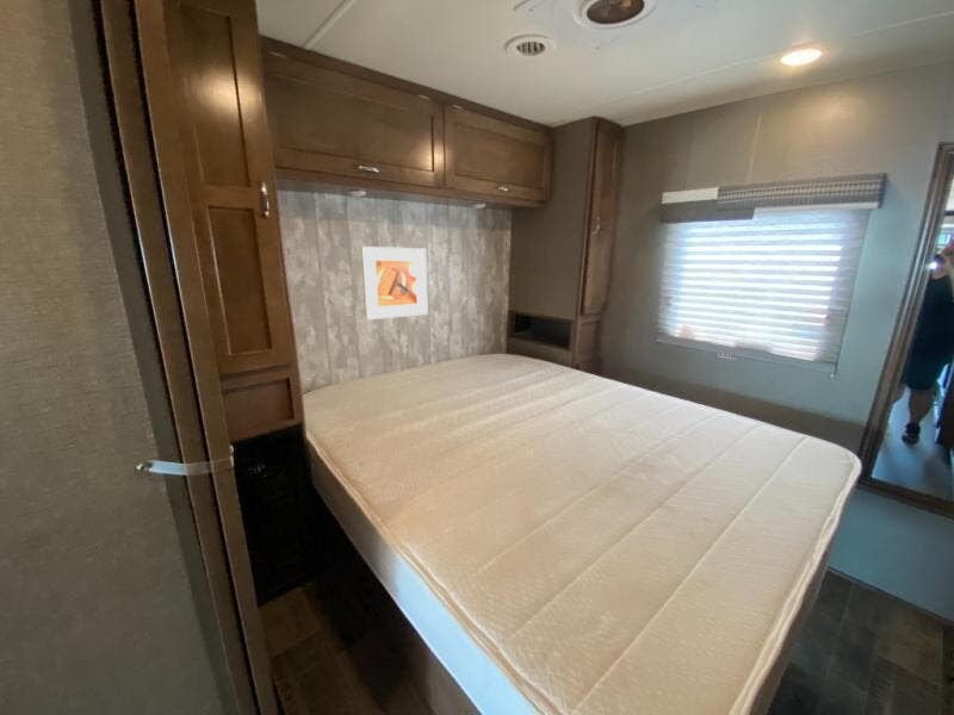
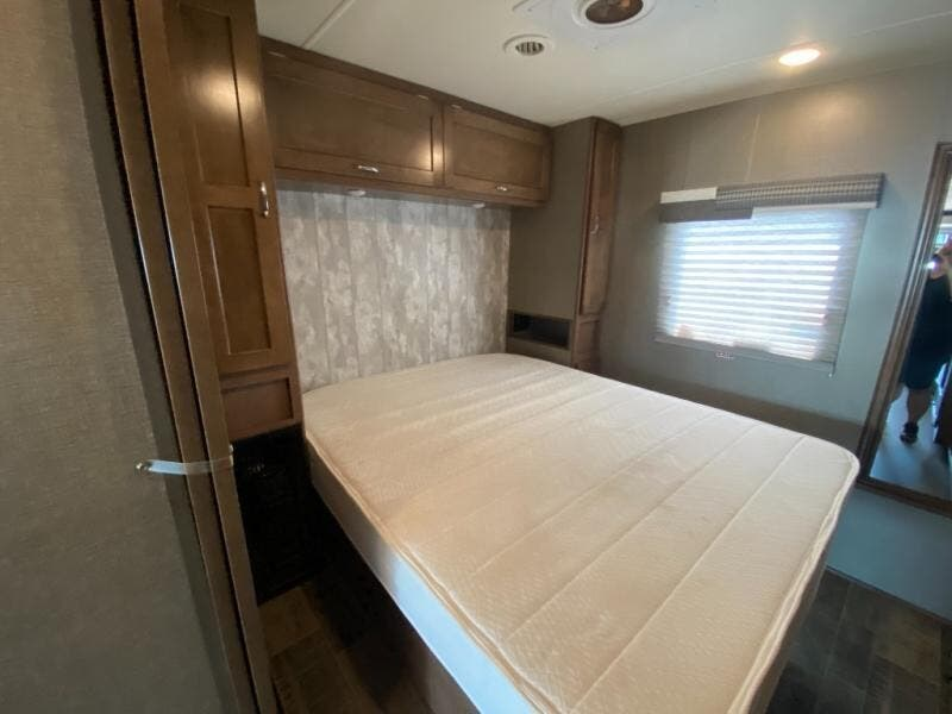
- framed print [360,245,429,321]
